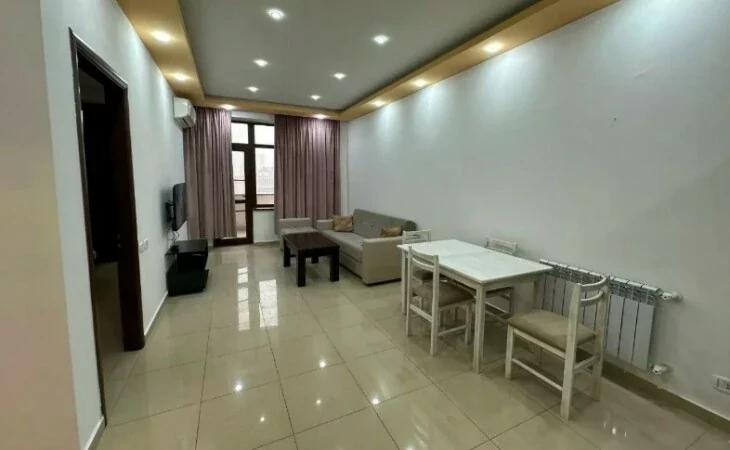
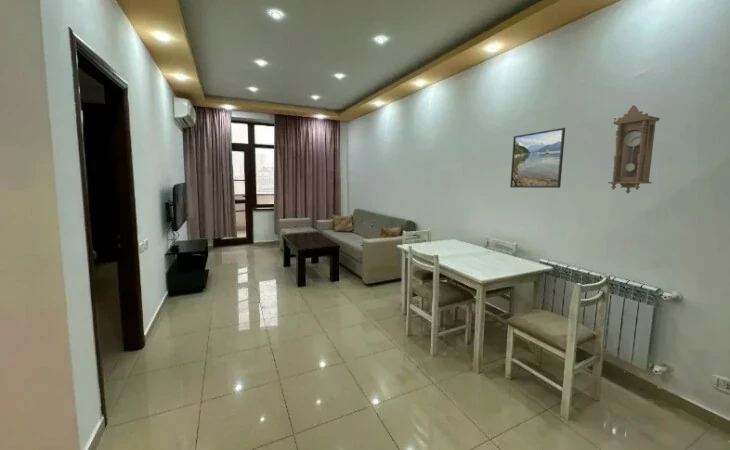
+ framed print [509,127,566,189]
+ pendulum clock [607,104,661,195]
